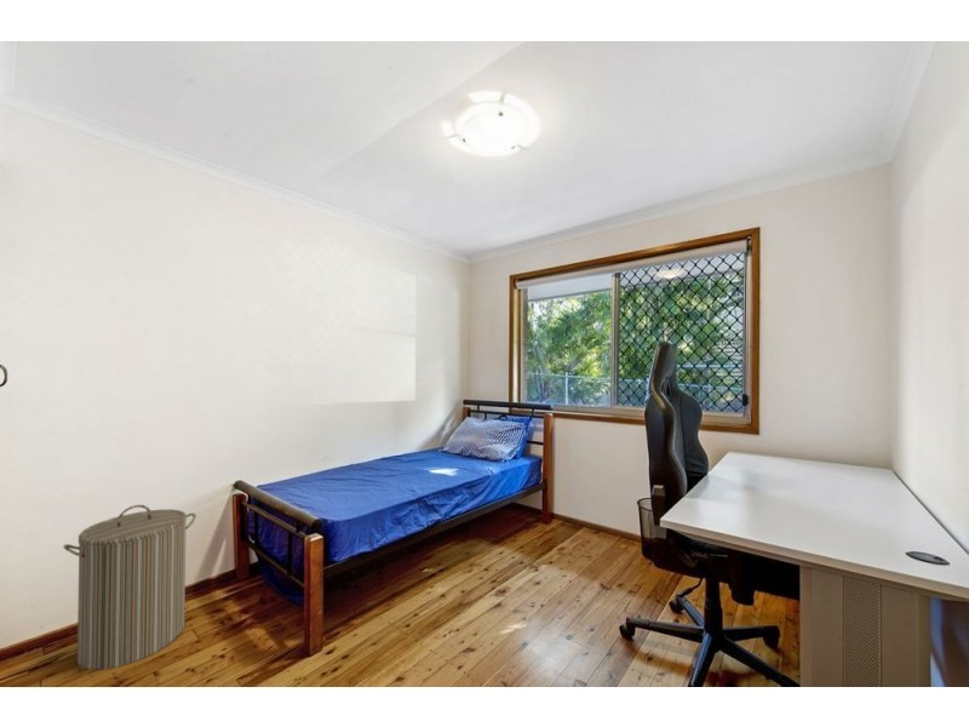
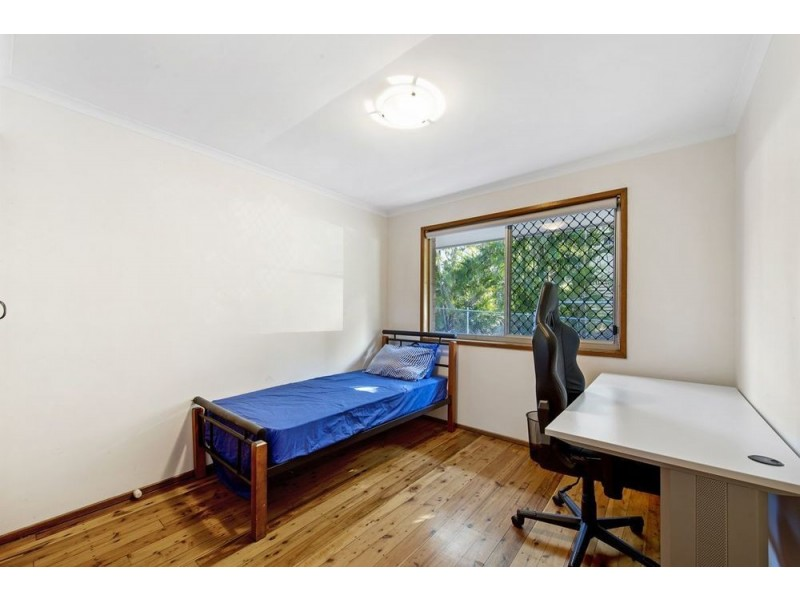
- laundry hamper [62,504,197,670]
